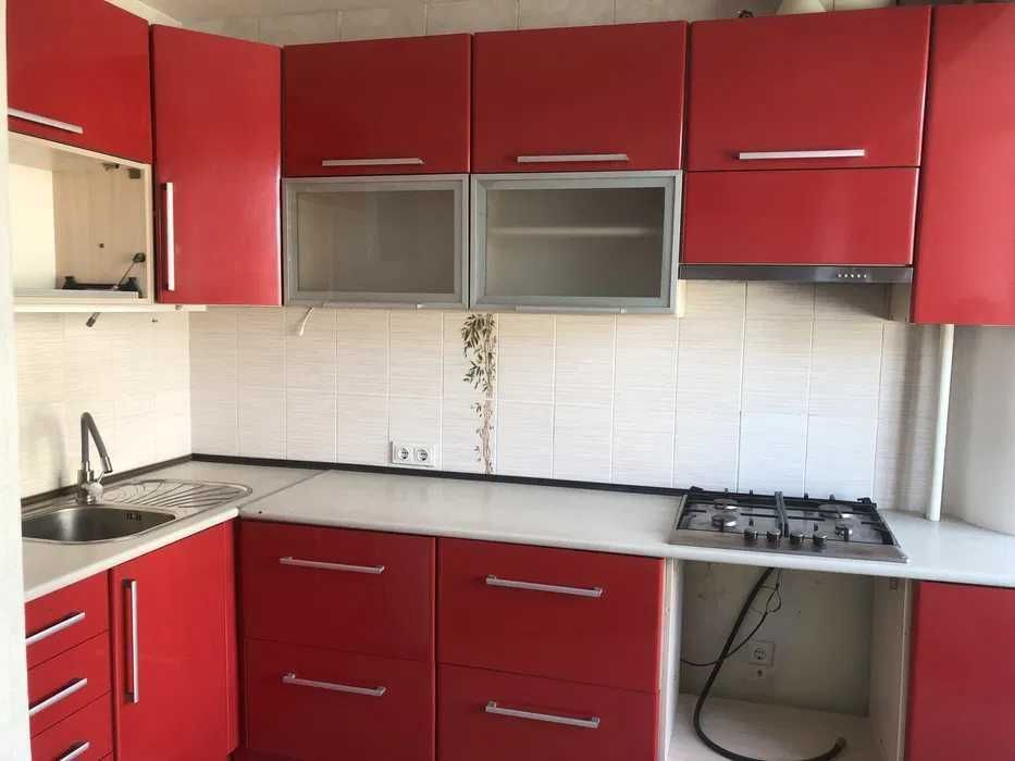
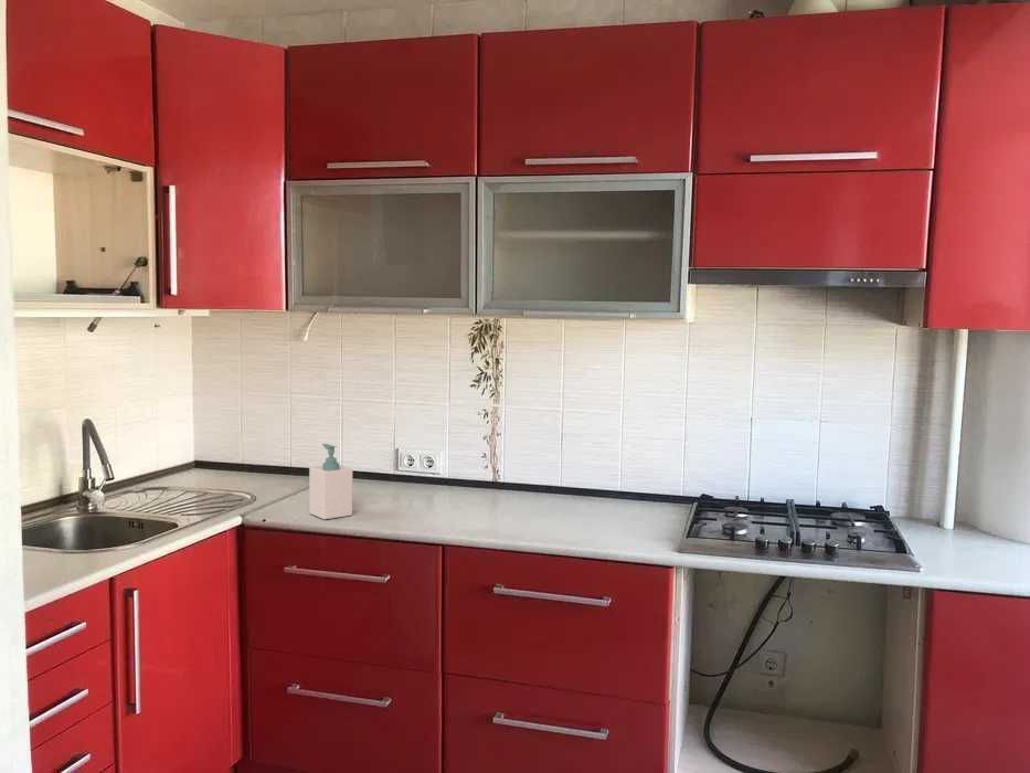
+ soap bottle [308,443,353,520]
